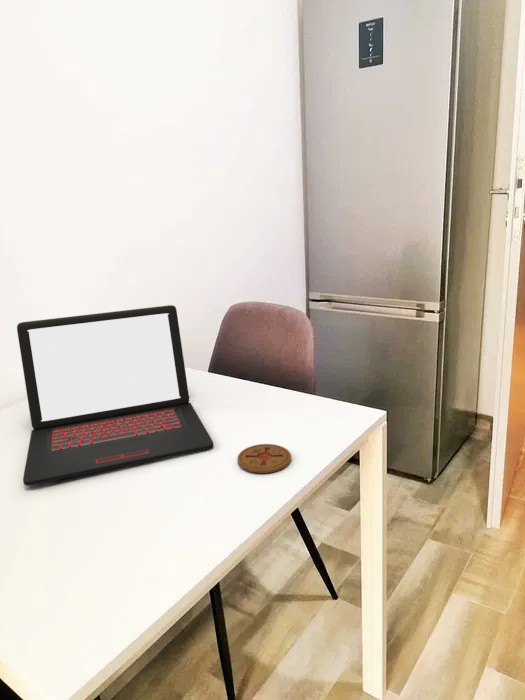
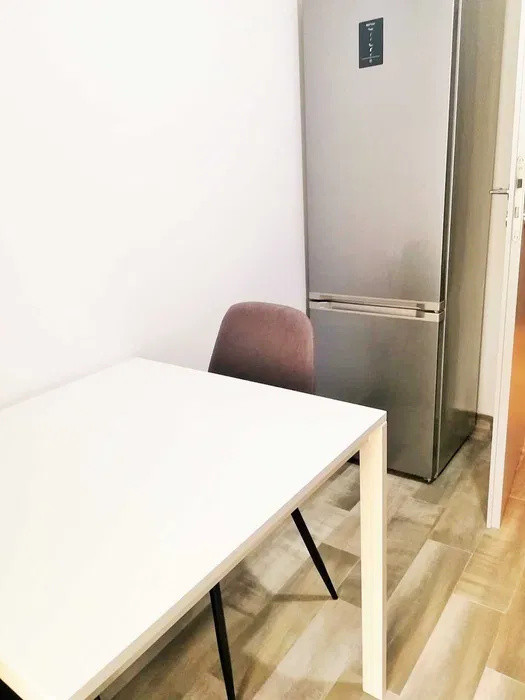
- coaster [237,443,292,474]
- laptop [16,304,214,486]
